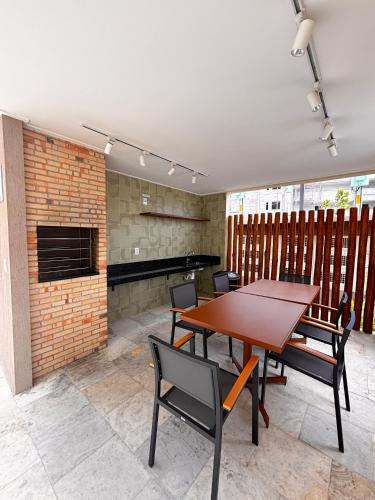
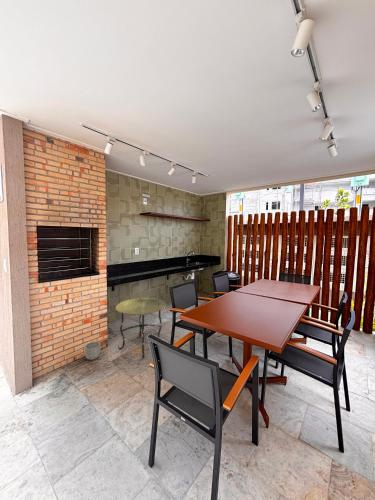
+ side table [115,297,167,359]
+ planter [83,341,101,361]
